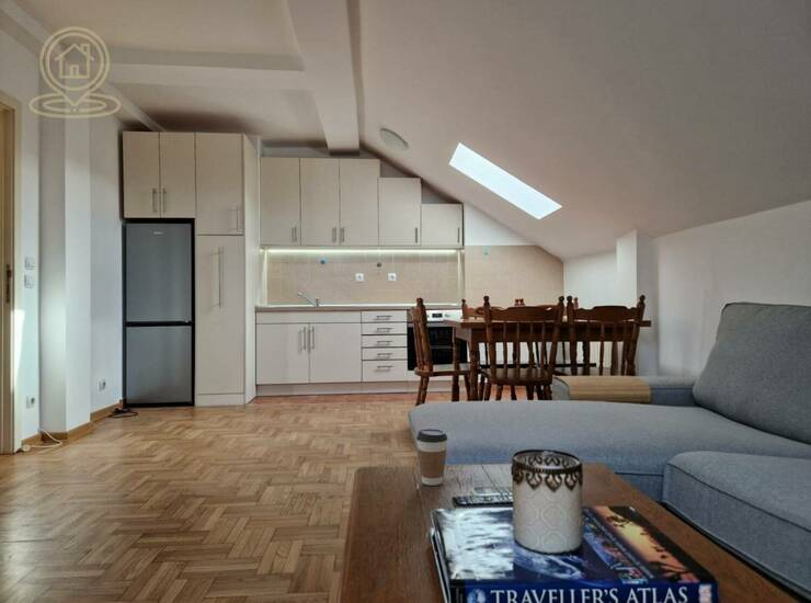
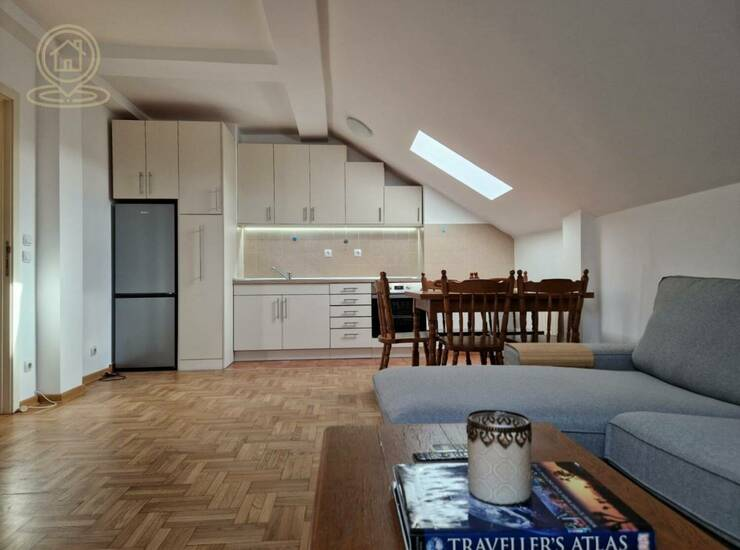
- coffee cup [415,428,448,487]
